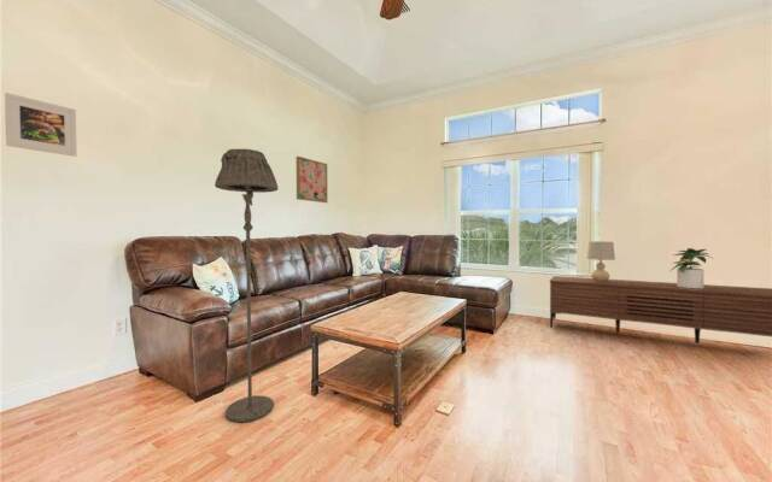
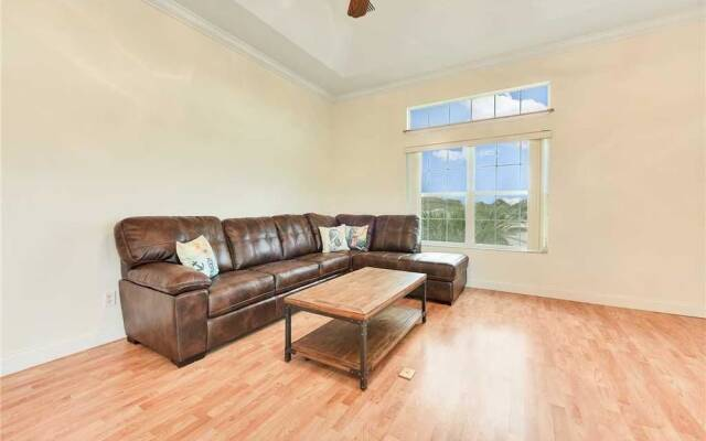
- table lamp [585,241,616,282]
- potted plant [669,247,713,289]
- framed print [4,92,78,158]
- floor lamp [214,148,279,423]
- sideboard [549,275,772,345]
- wall art [296,155,328,204]
